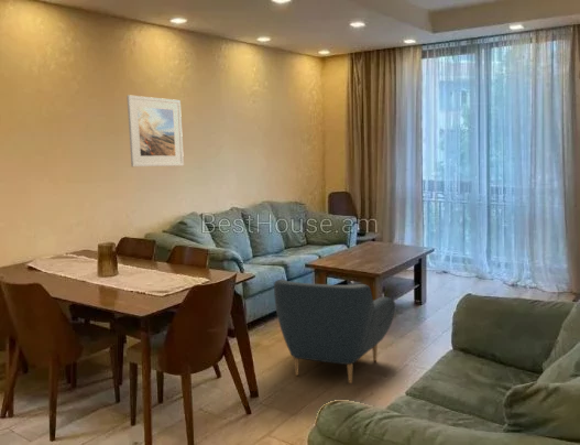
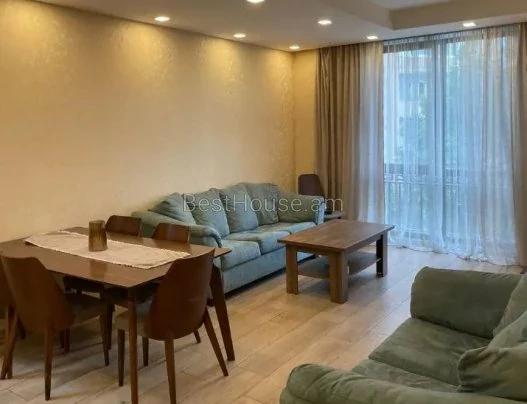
- armchair [273,279,396,384]
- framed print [125,94,185,167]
